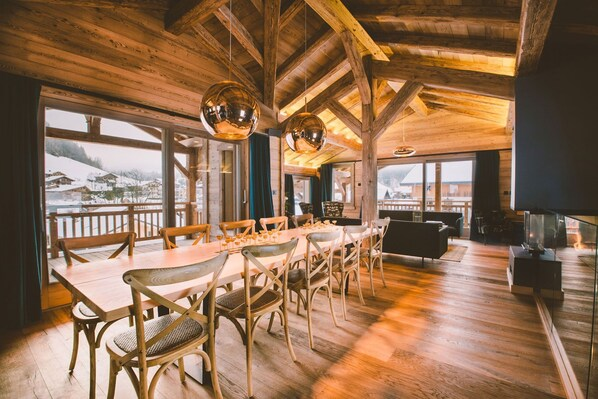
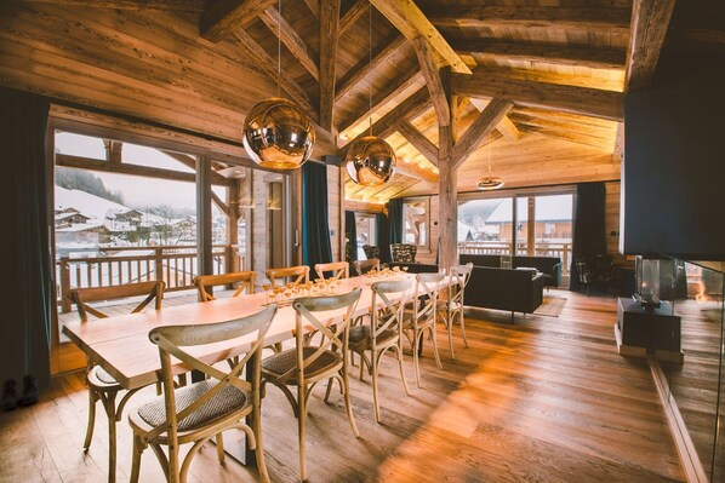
+ boots [0,373,40,412]
